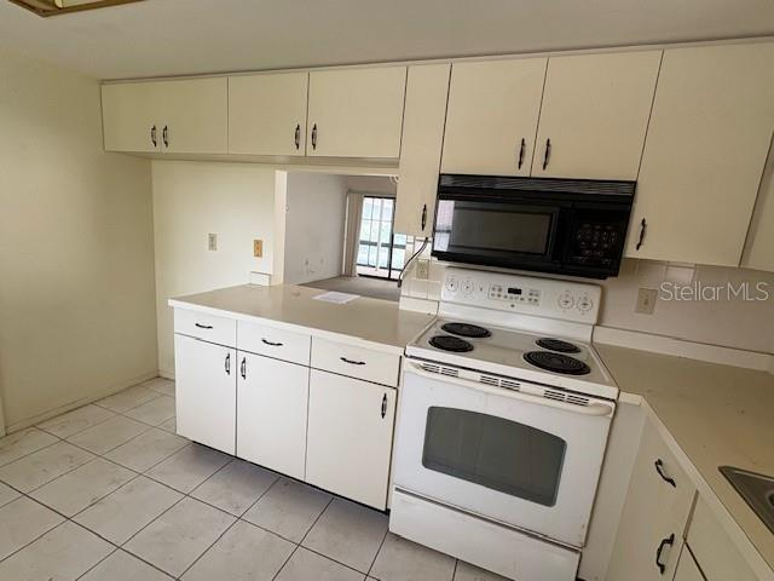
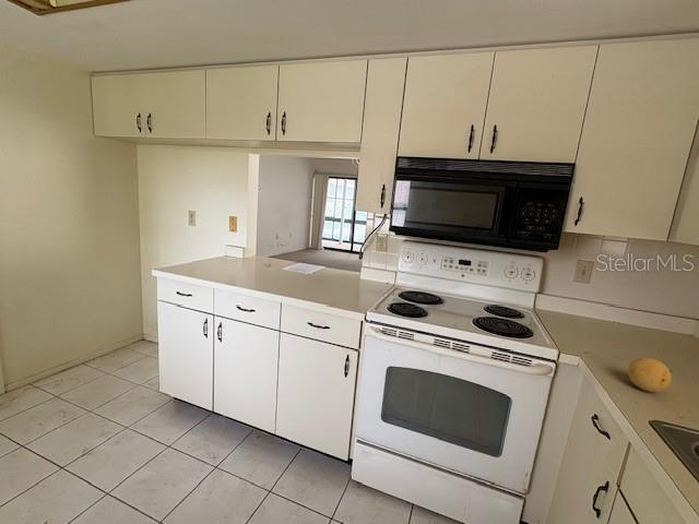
+ fruit [627,356,673,393]
